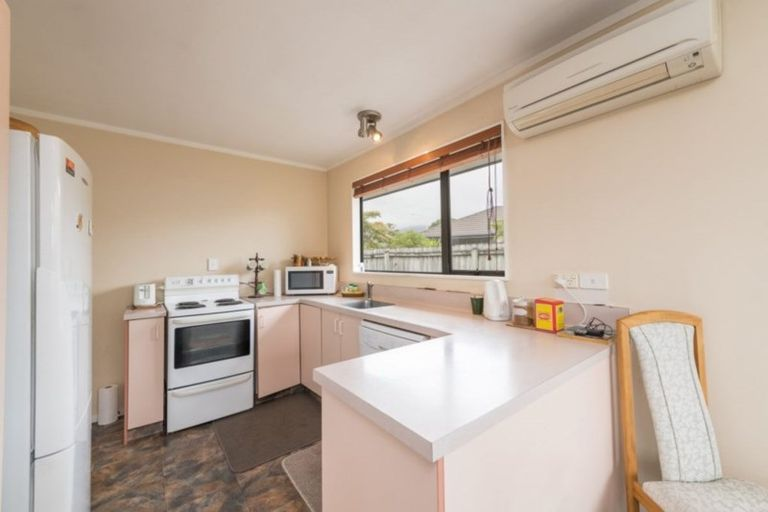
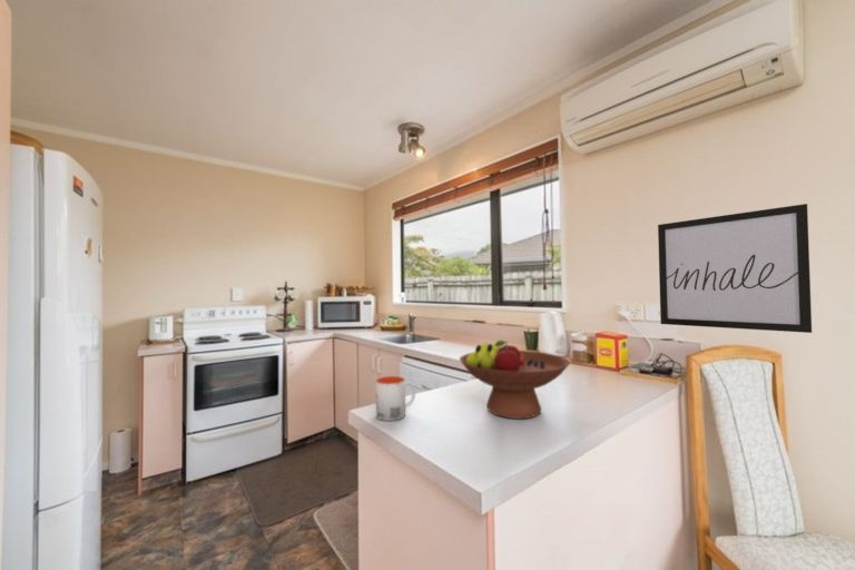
+ wall art [657,203,813,334]
+ mug [375,375,416,422]
+ fruit bowl [459,340,571,420]
